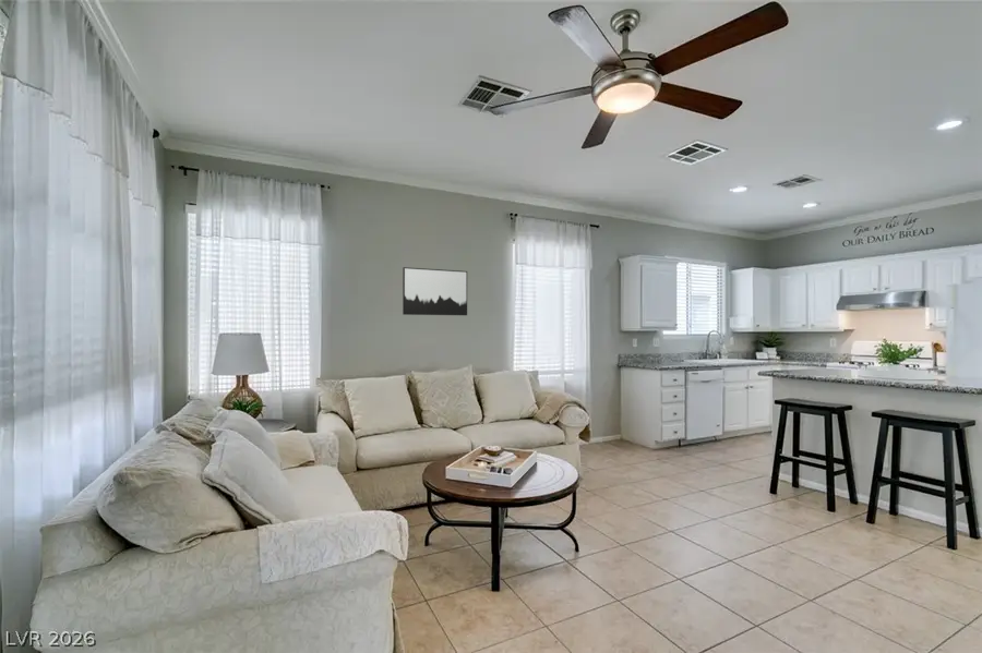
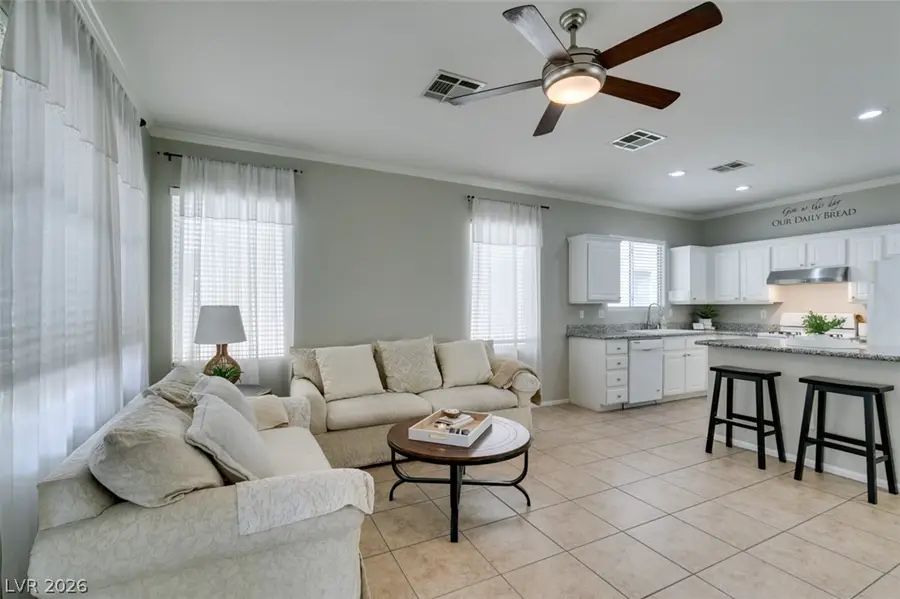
- wall art [402,266,468,316]
